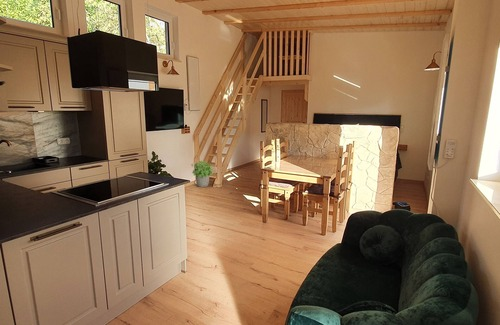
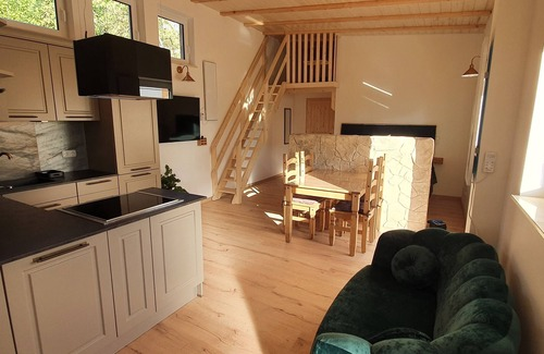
- potted plant [190,160,214,188]
